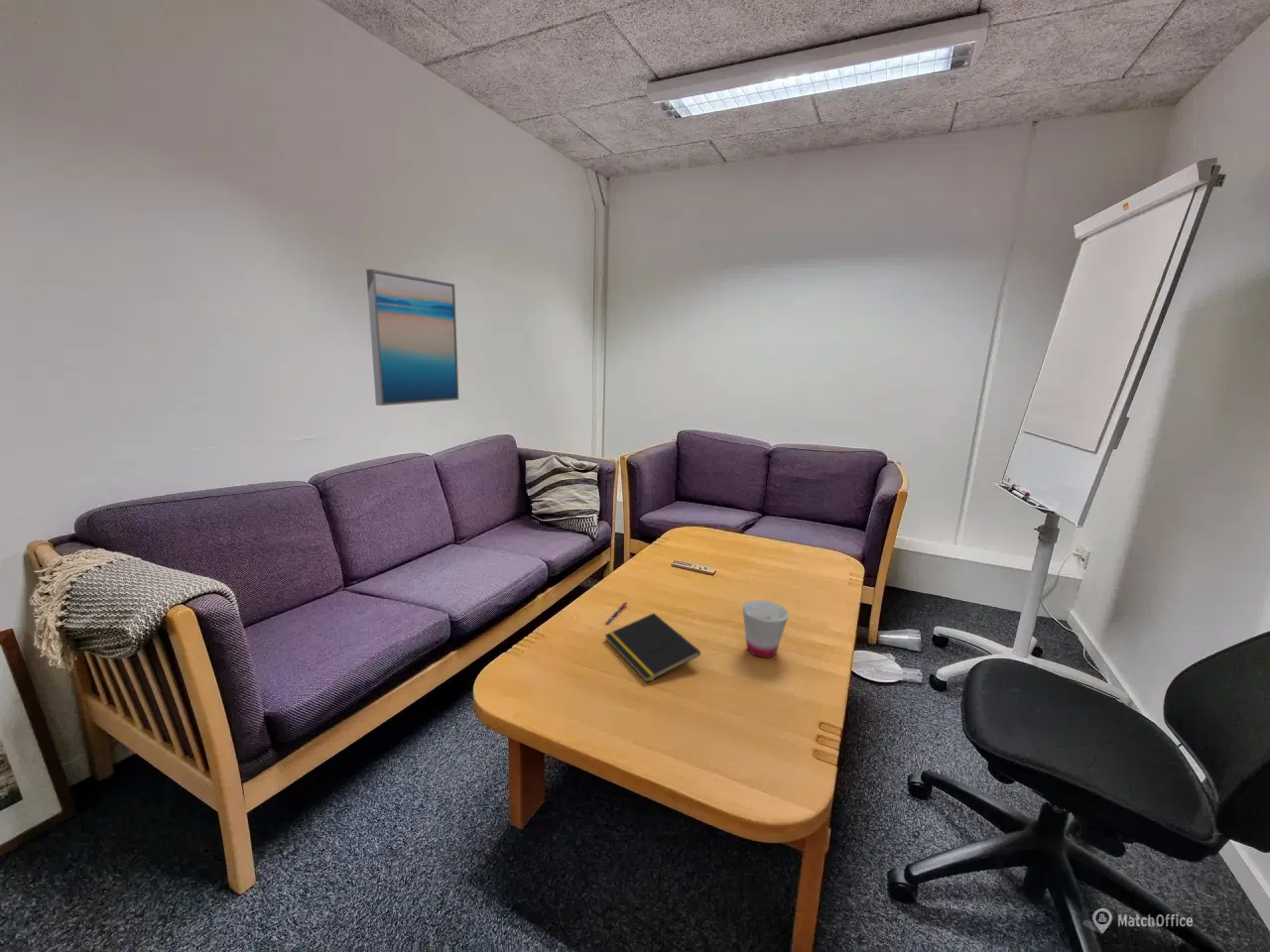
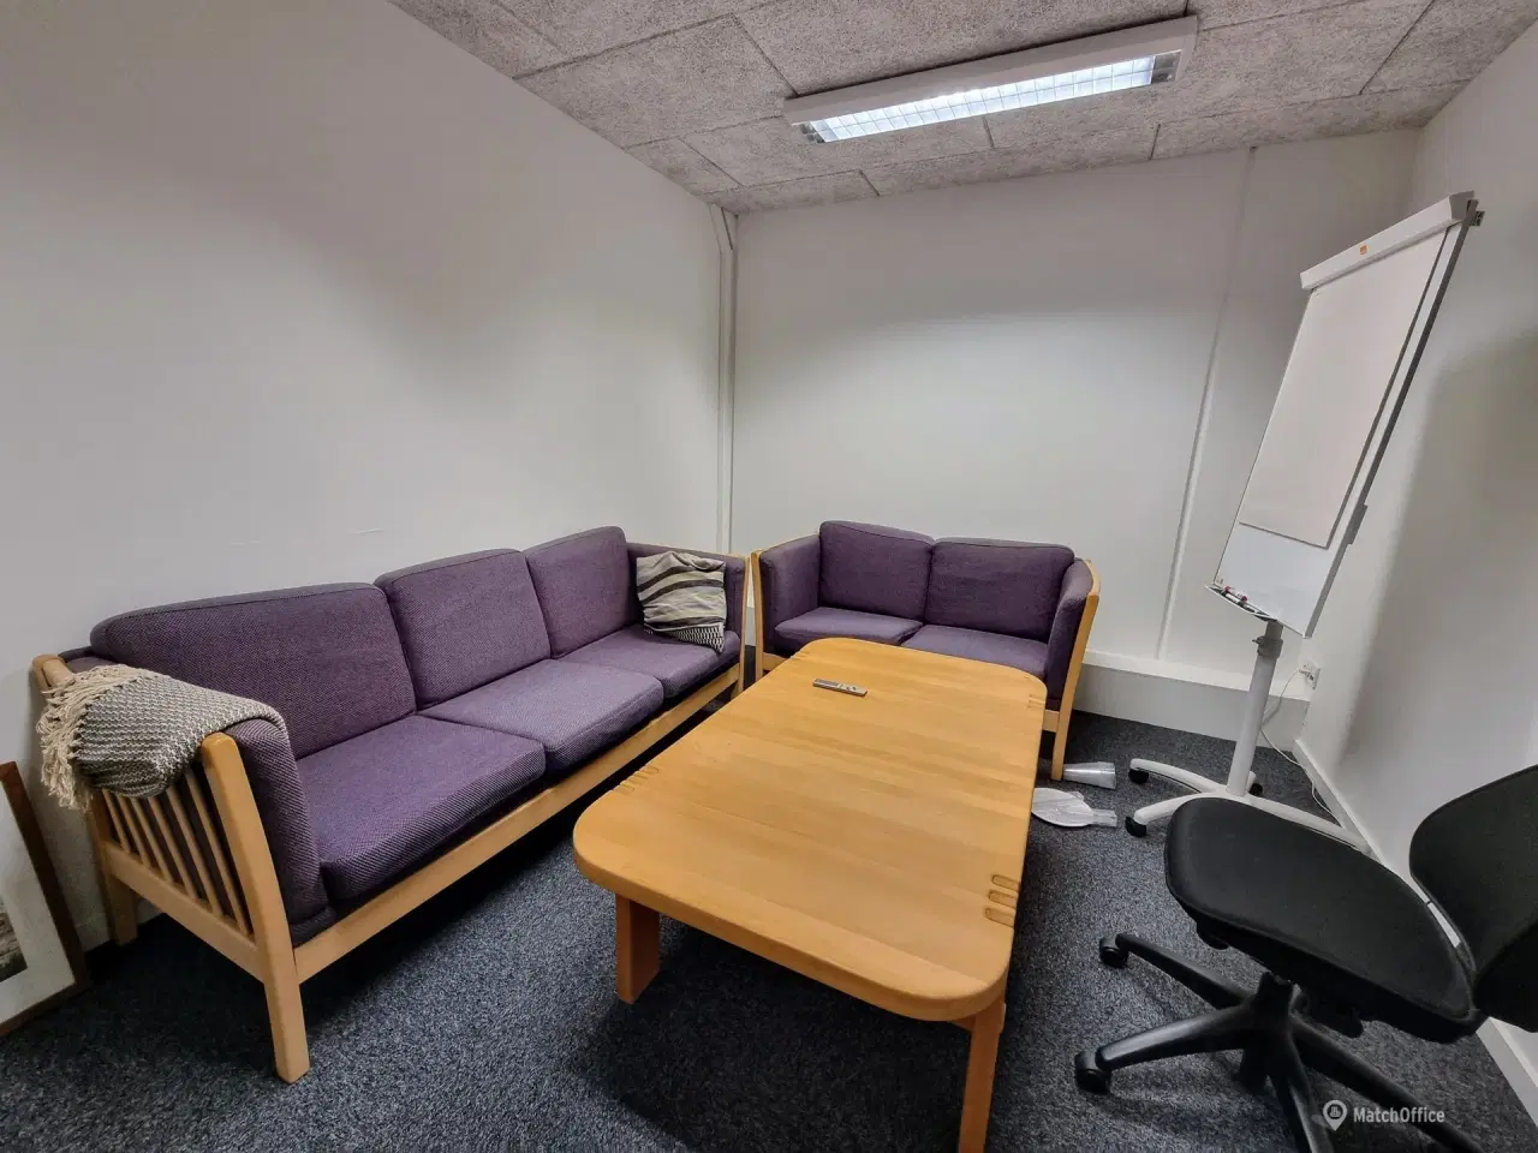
- pen [604,601,628,625]
- cup [741,599,790,658]
- wall art [365,268,459,407]
- notepad [604,612,701,683]
